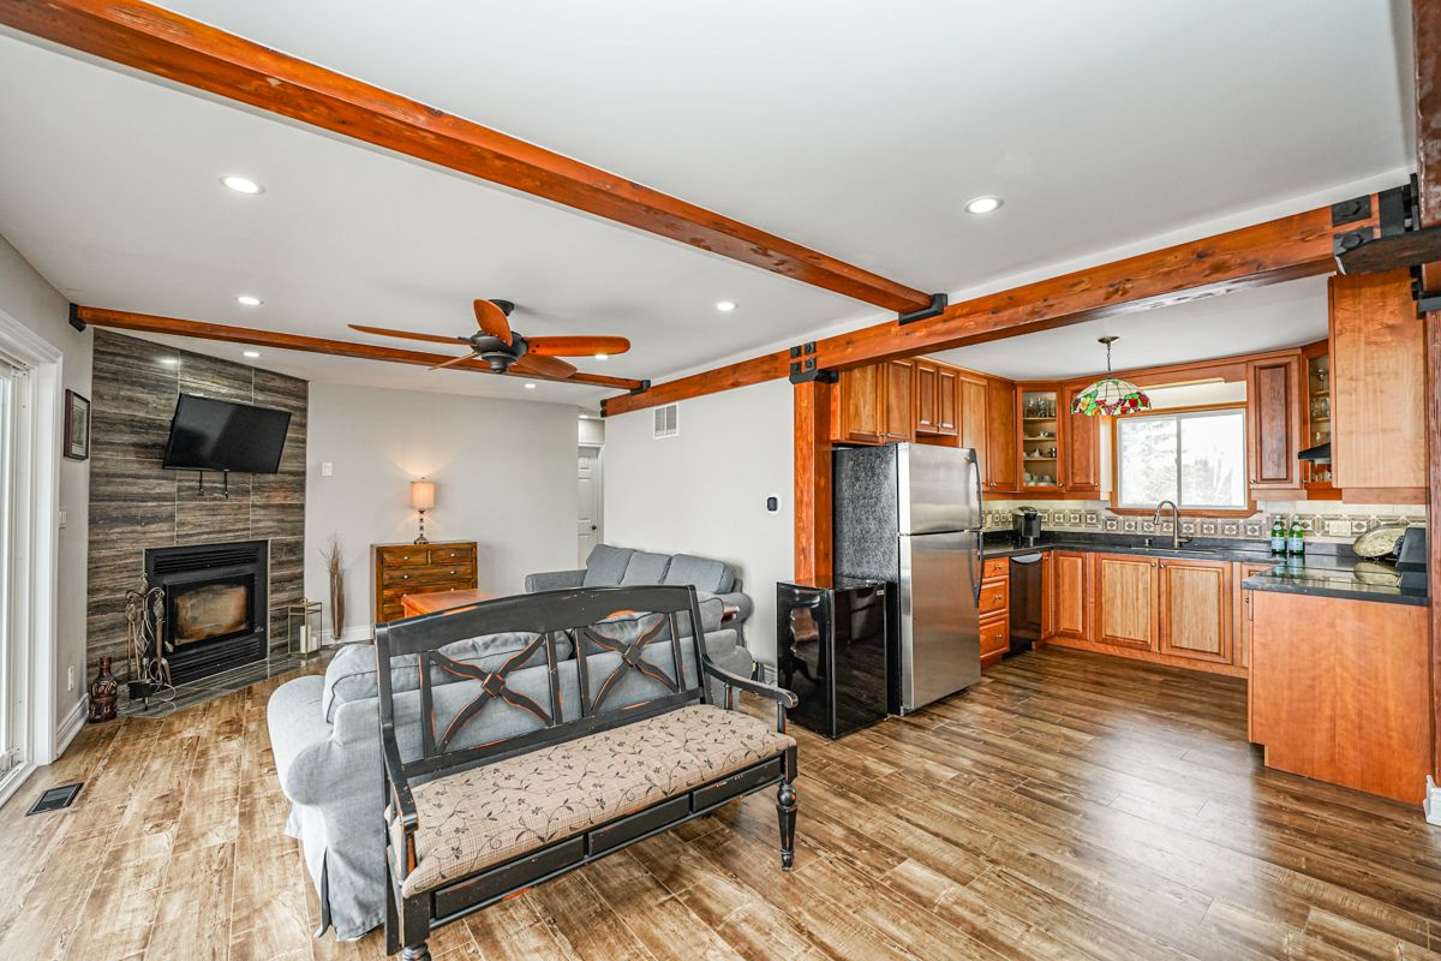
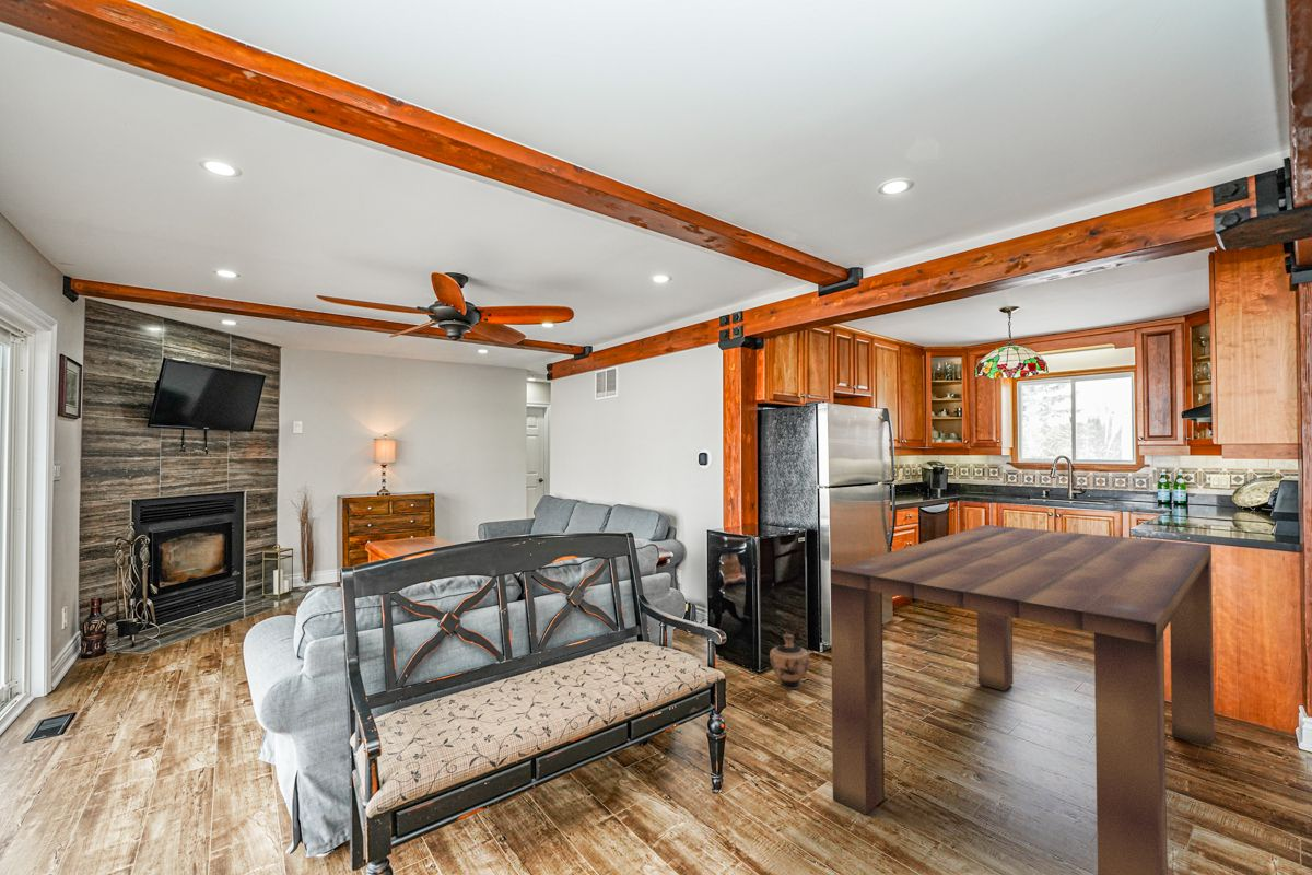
+ dining table [830,524,1216,875]
+ ceramic jug [769,633,810,690]
